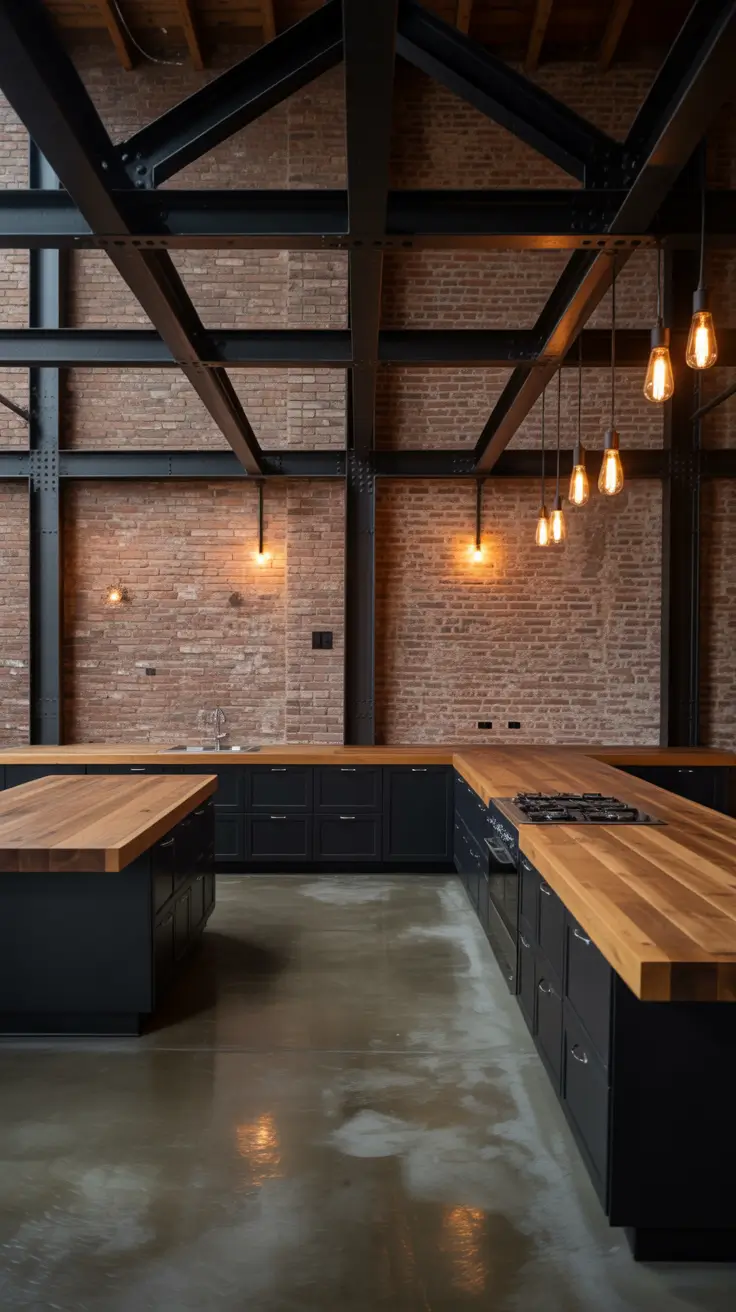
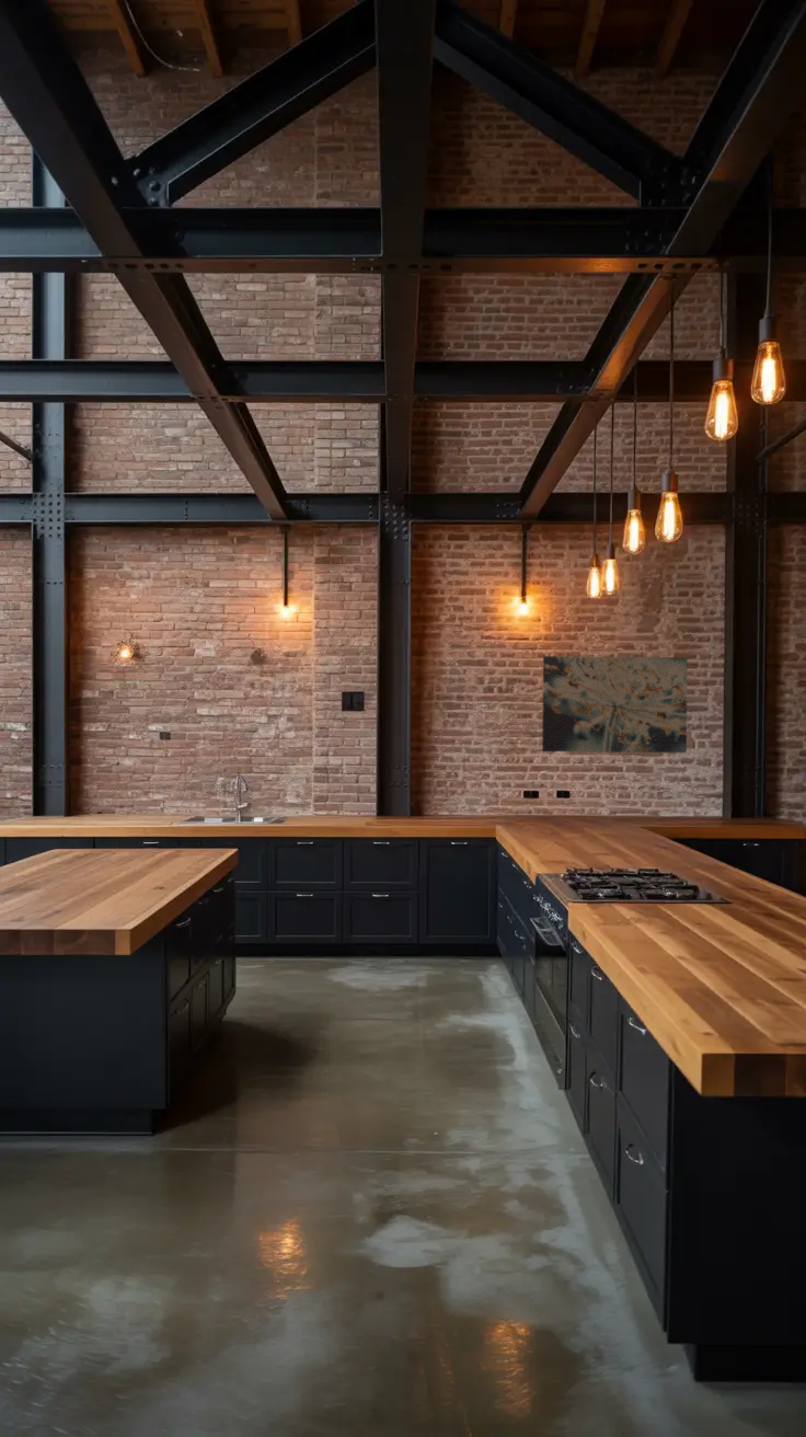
+ wall art [541,655,689,754]
